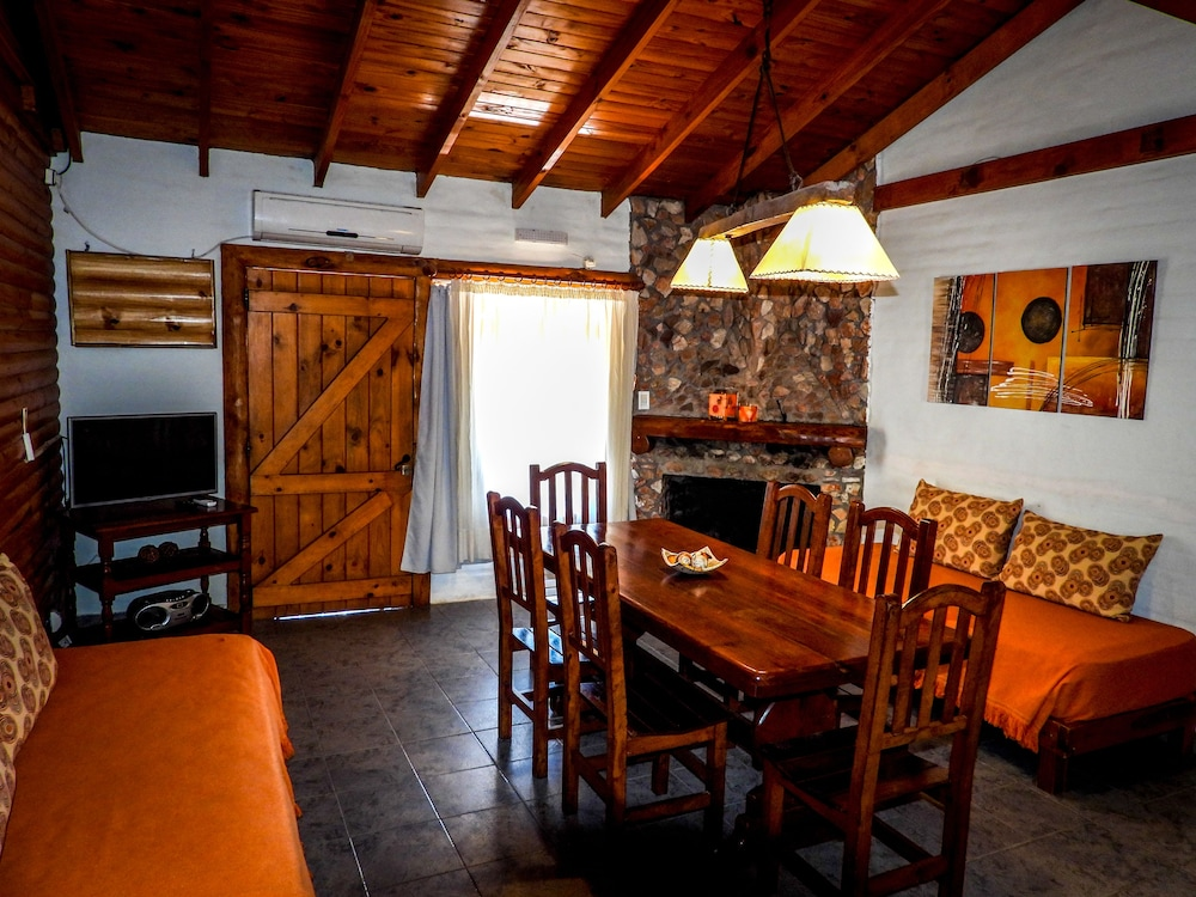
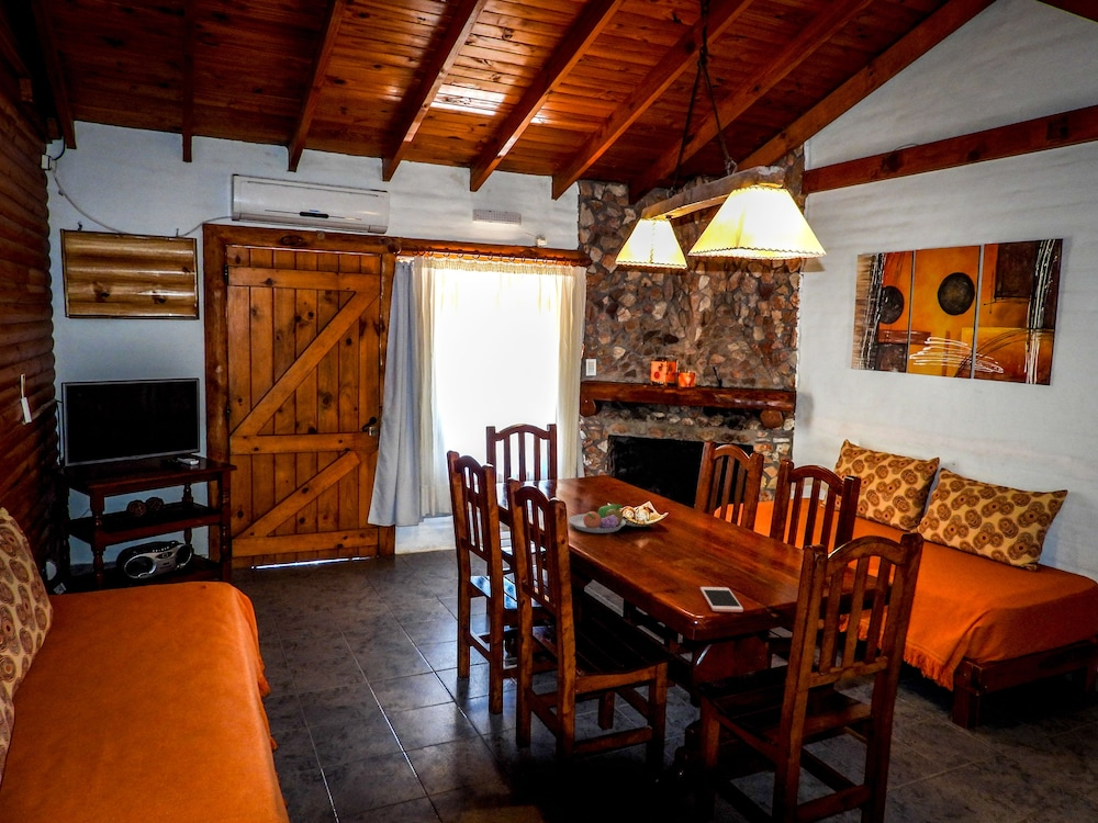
+ cell phone [699,586,744,613]
+ fruit bowl [568,504,627,534]
